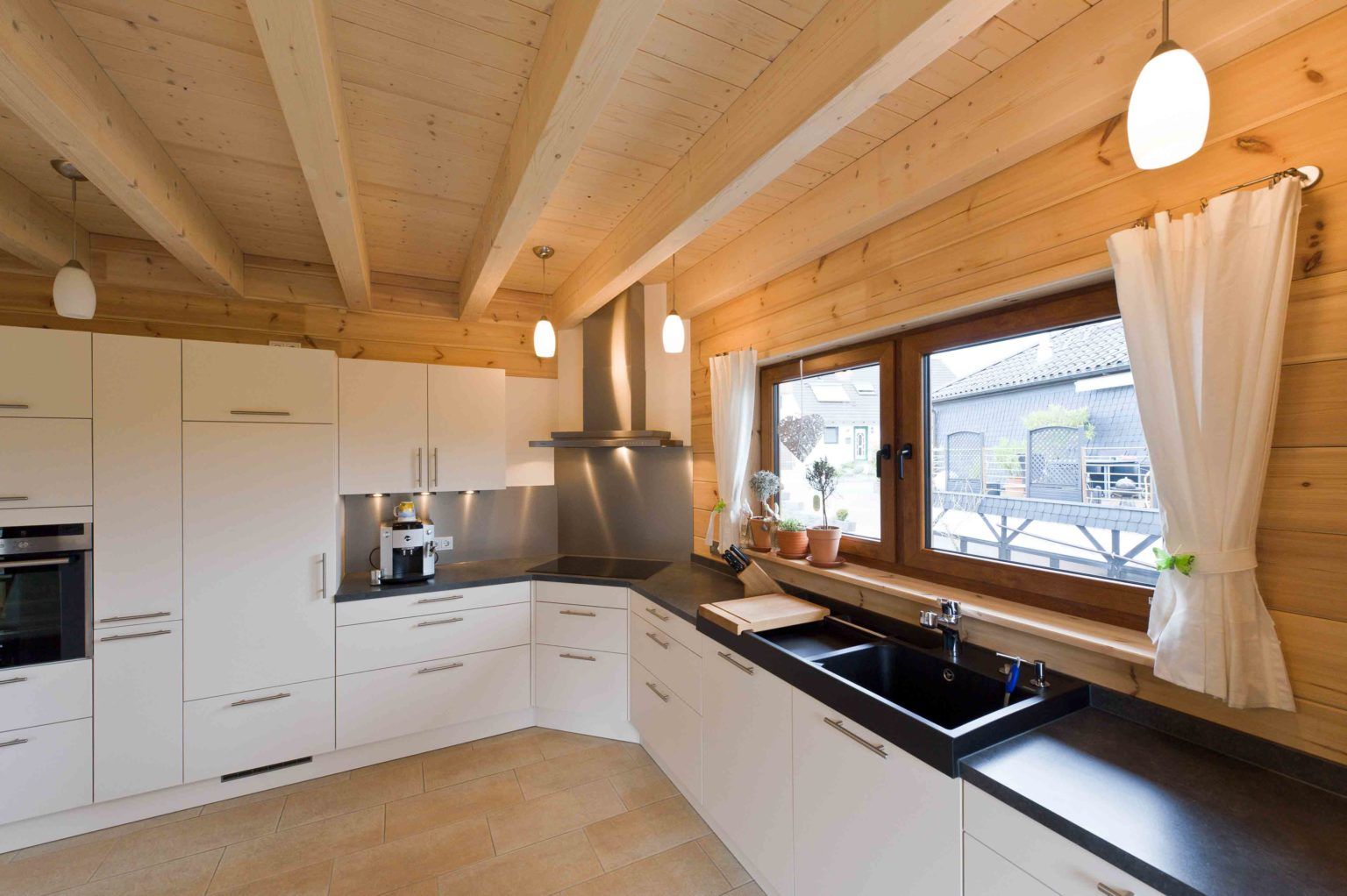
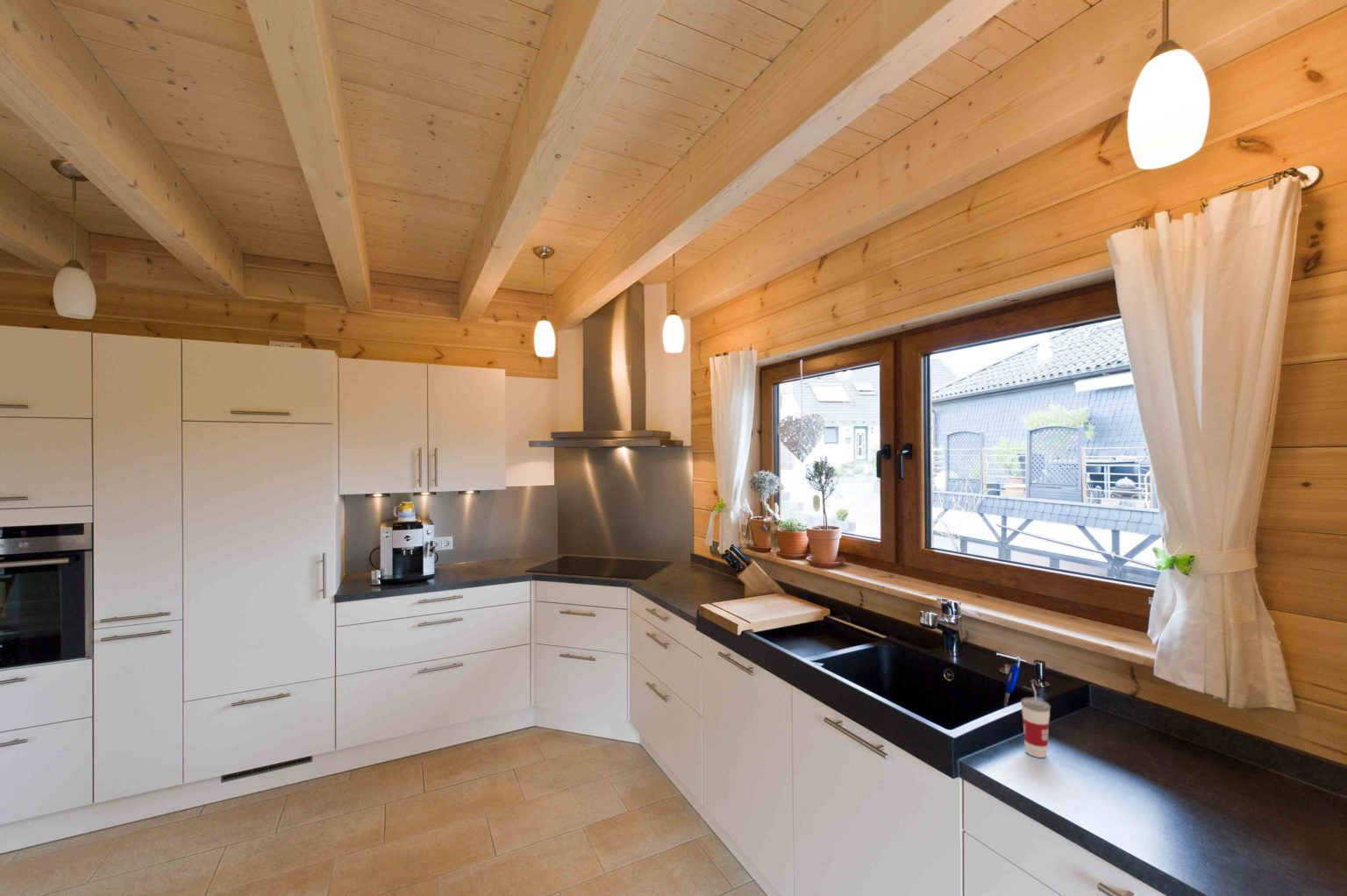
+ cup [1020,683,1051,758]
